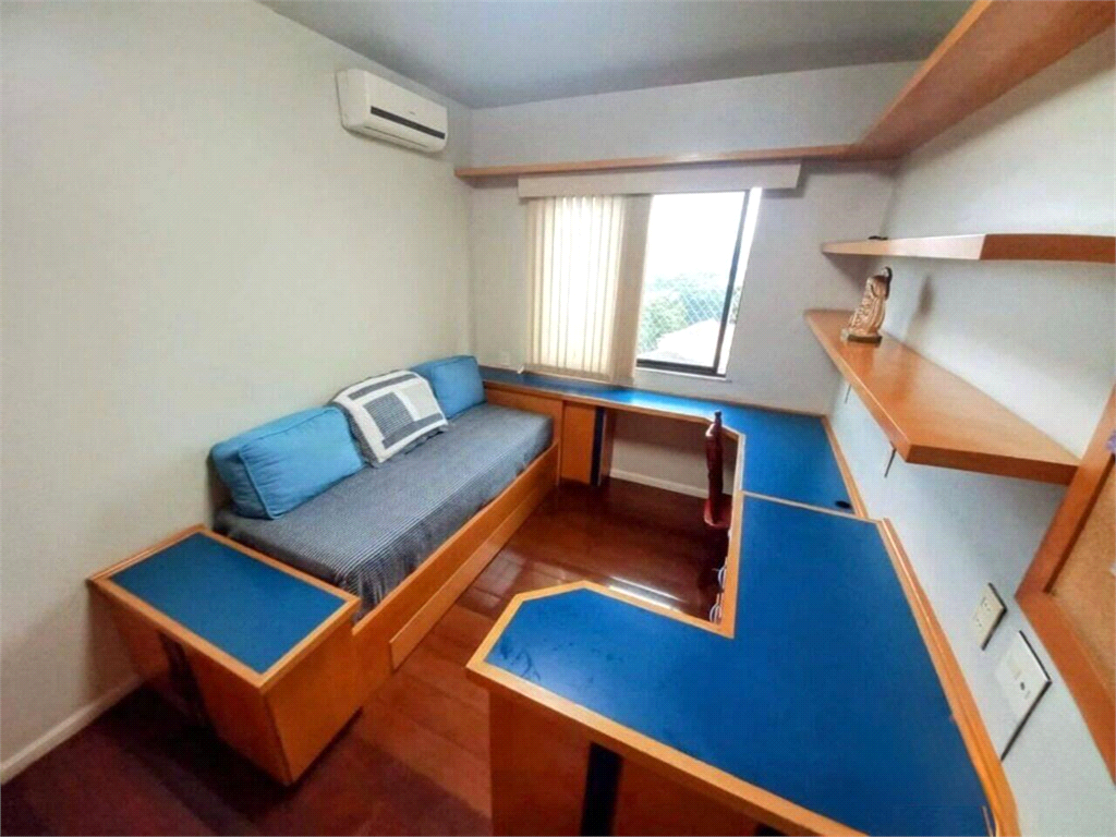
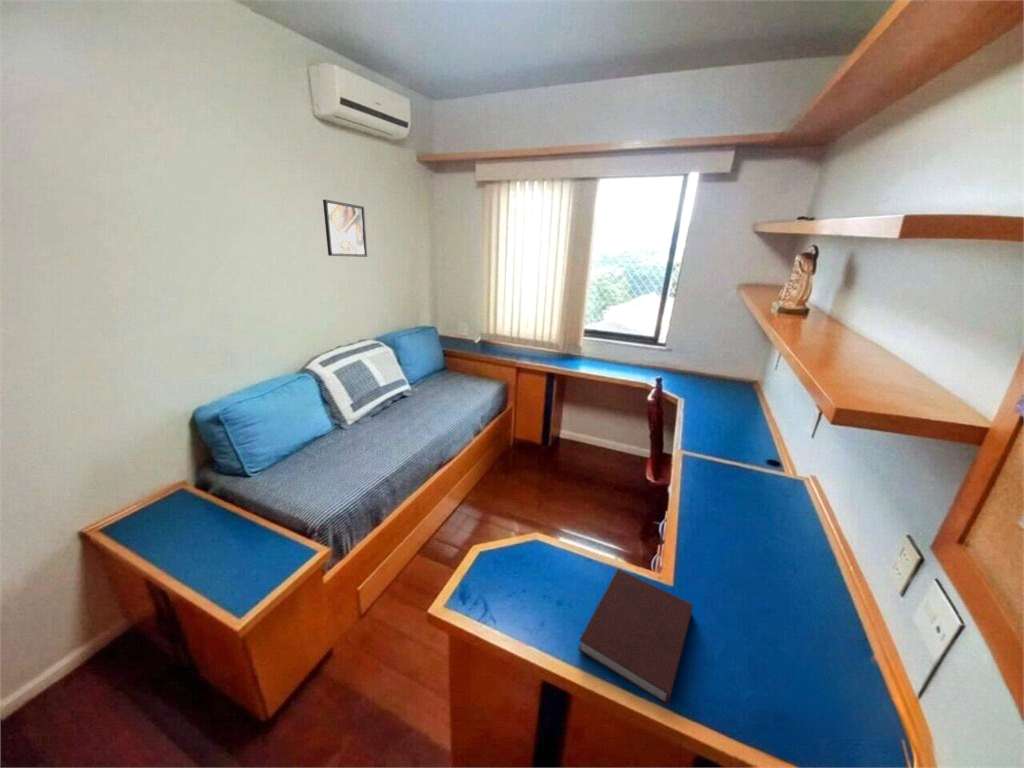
+ notebook [577,568,694,706]
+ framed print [322,199,368,258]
